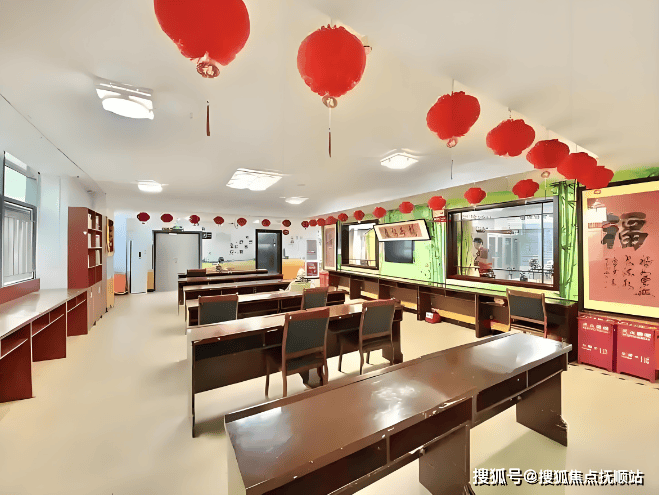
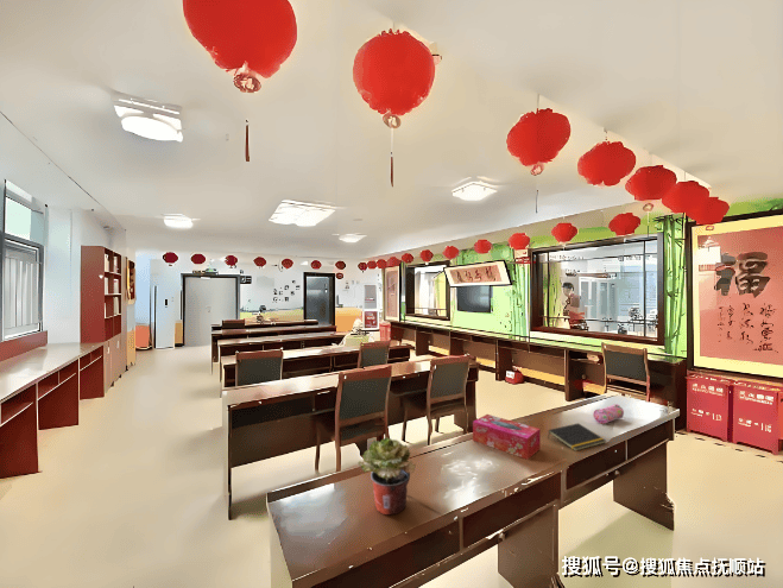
+ notepad [547,422,607,453]
+ potted plant [358,436,417,516]
+ pencil case [592,403,625,425]
+ tissue box [472,413,542,461]
